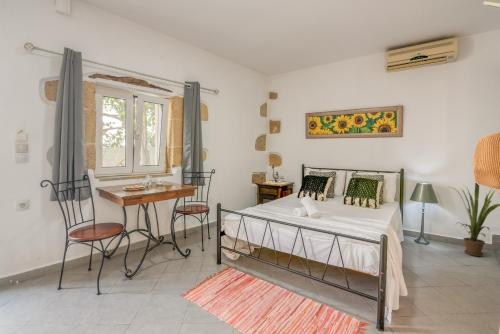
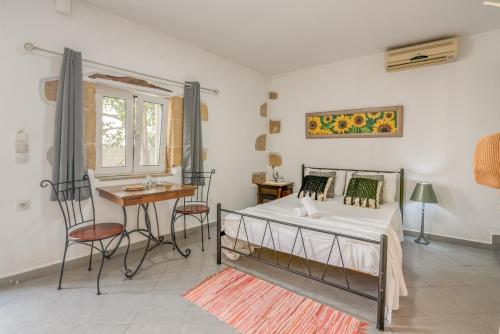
- house plant [449,182,500,257]
